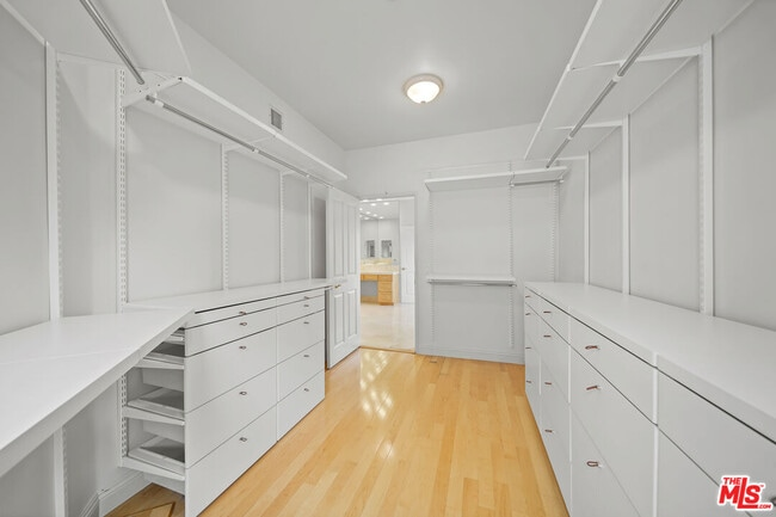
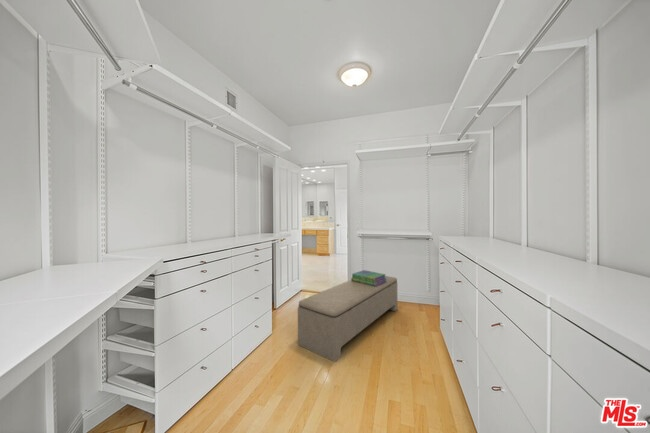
+ bench [297,275,398,363]
+ stack of books [350,269,387,286]
